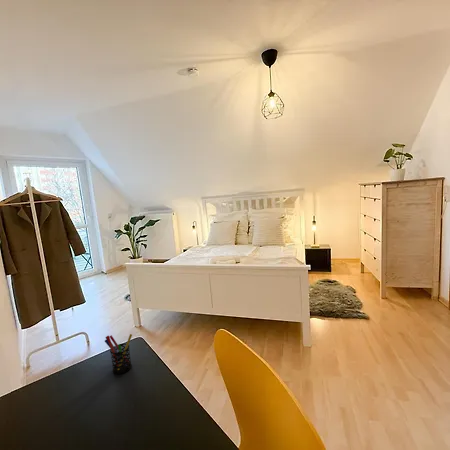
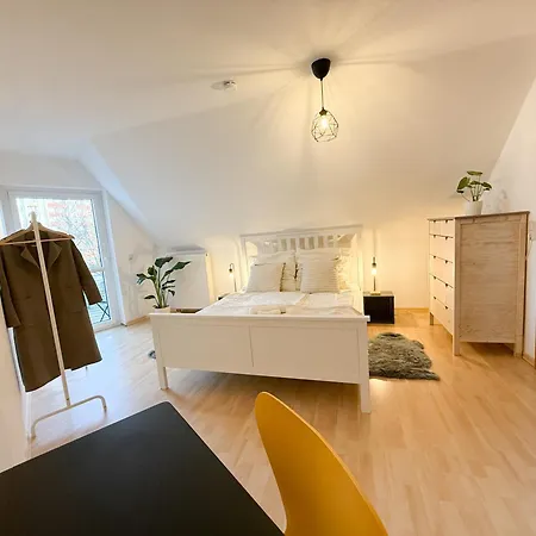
- pen holder [104,333,133,375]
